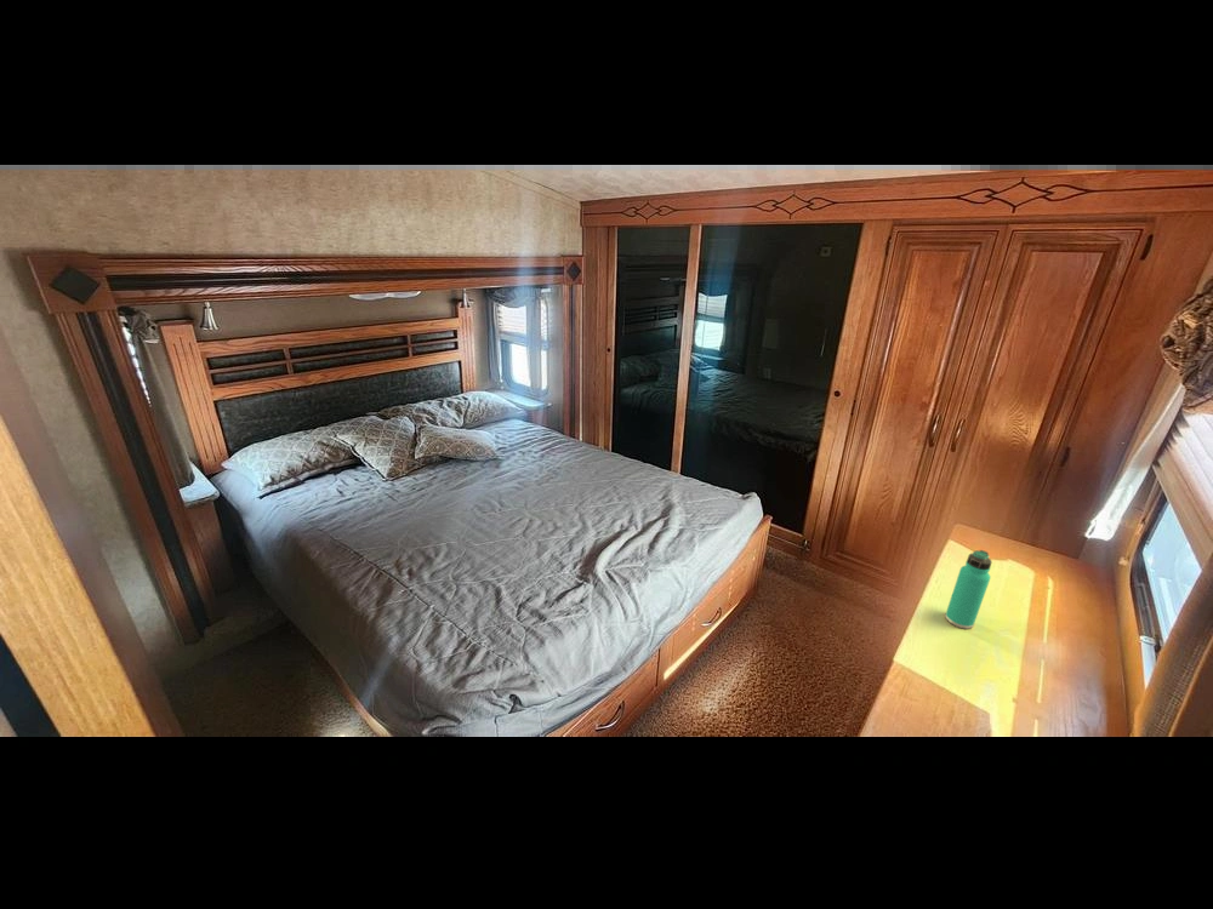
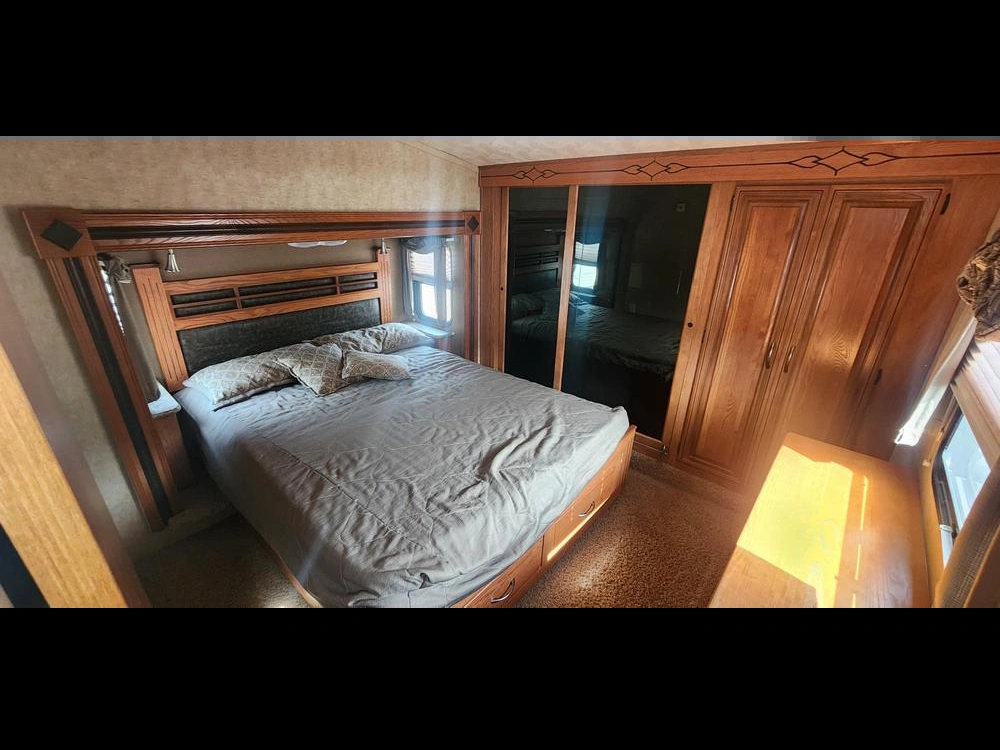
- thermos bottle [944,549,993,630]
